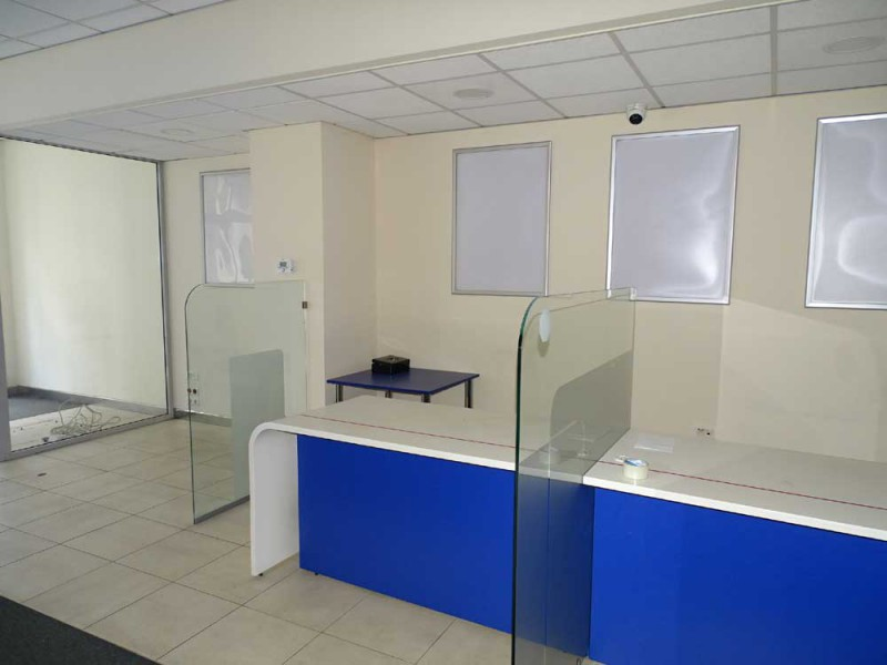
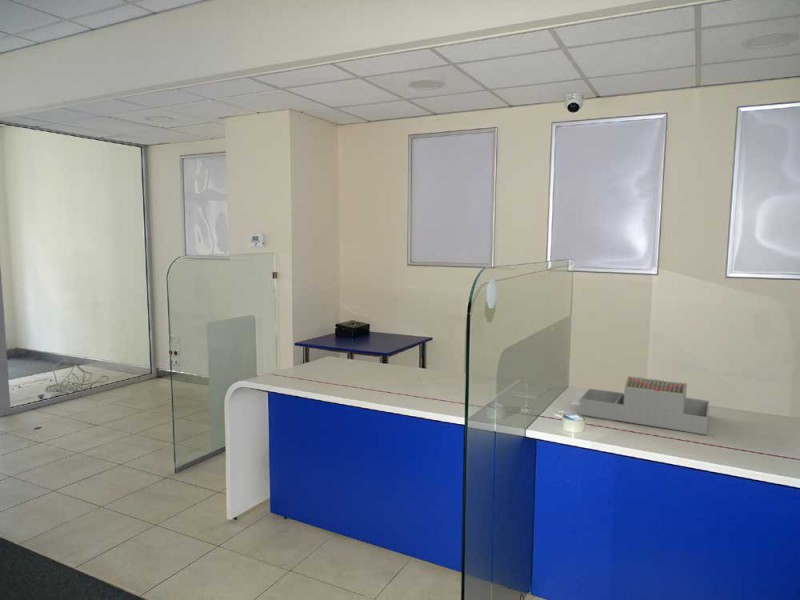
+ architectural model [578,375,710,436]
